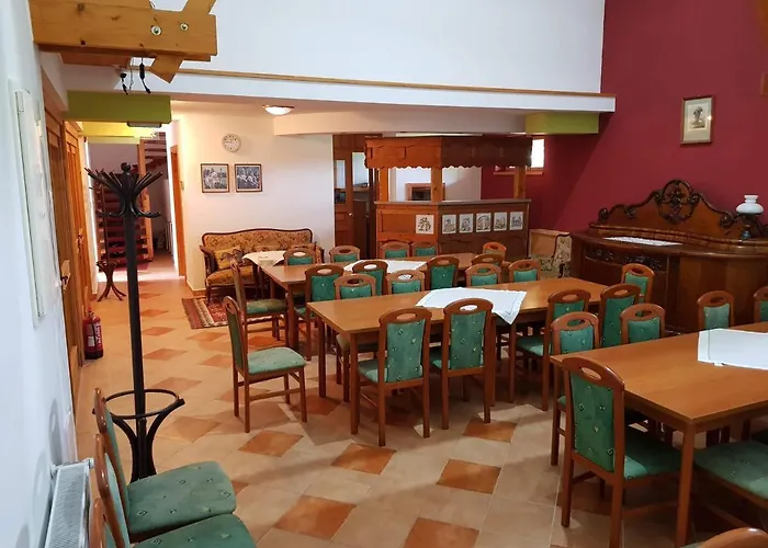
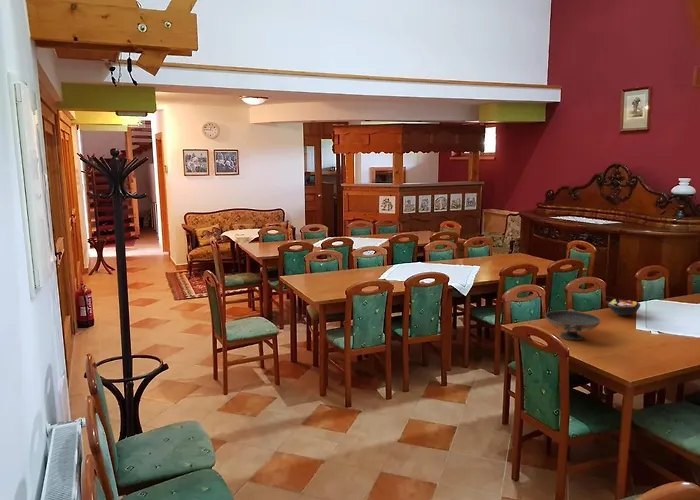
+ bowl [607,298,641,316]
+ decorative bowl [544,308,602,341]
